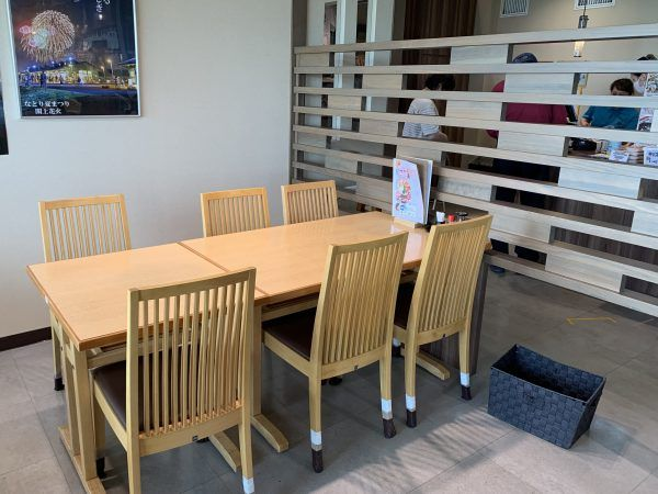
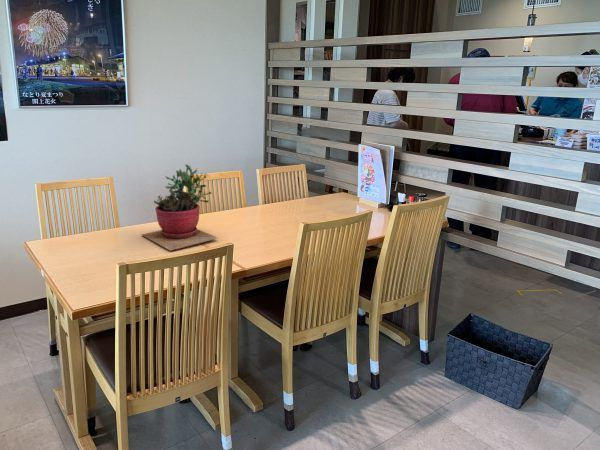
+ succulent plant [140,163,218,252]
